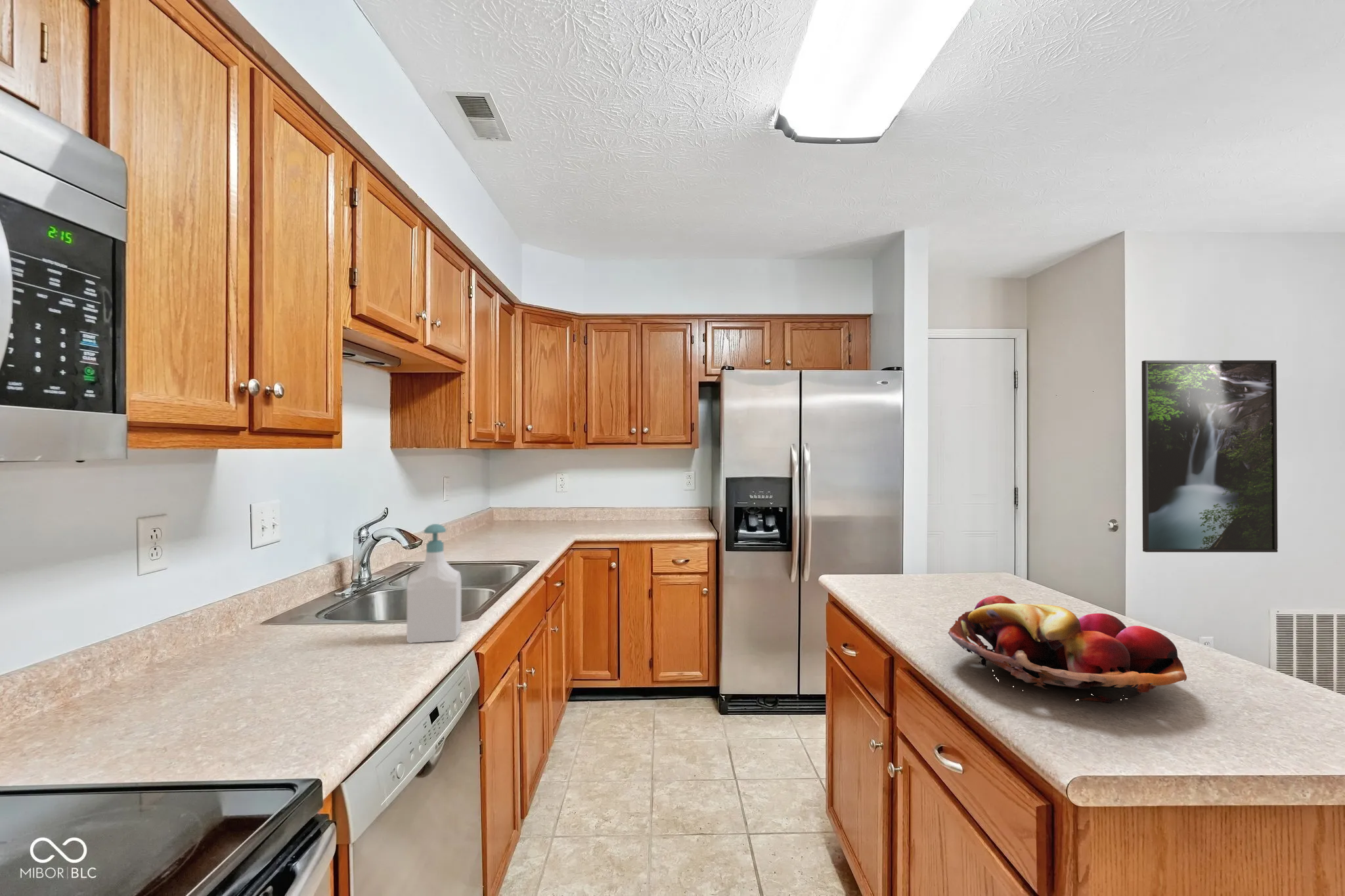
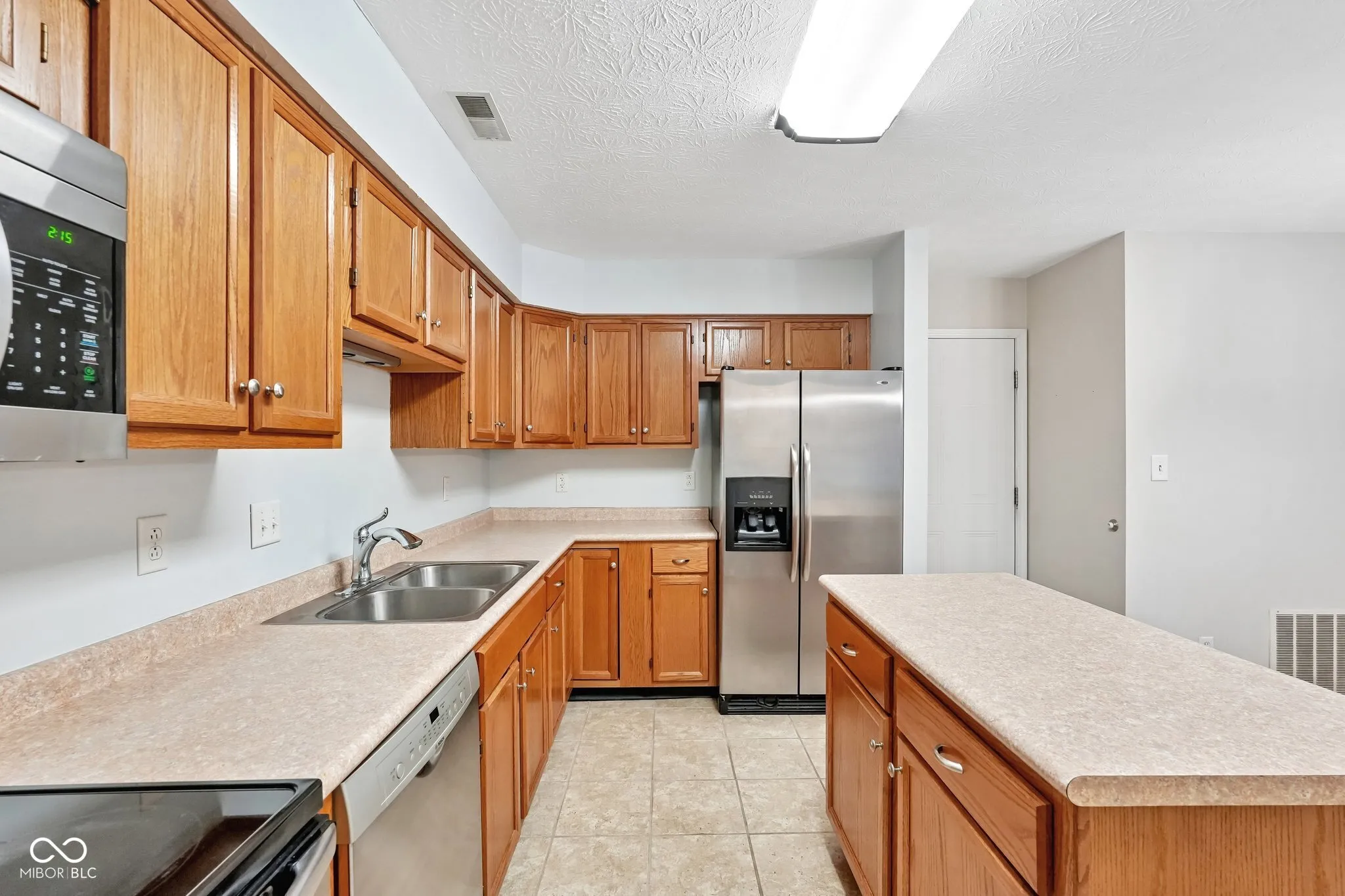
- fruit basket [948,595,1187,704]
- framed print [1141,360,1278,553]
- soap bottle [406,523,462,644]
